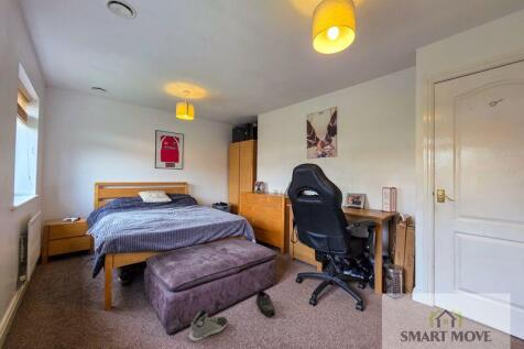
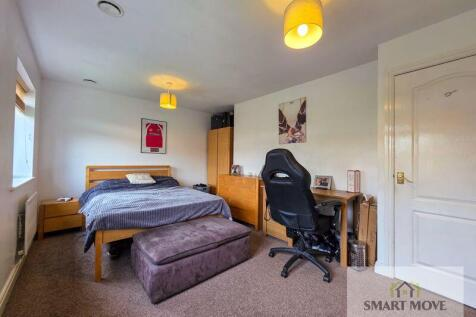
- shoe [255,287,276,318]
- sneaker [188,308,228,342]
